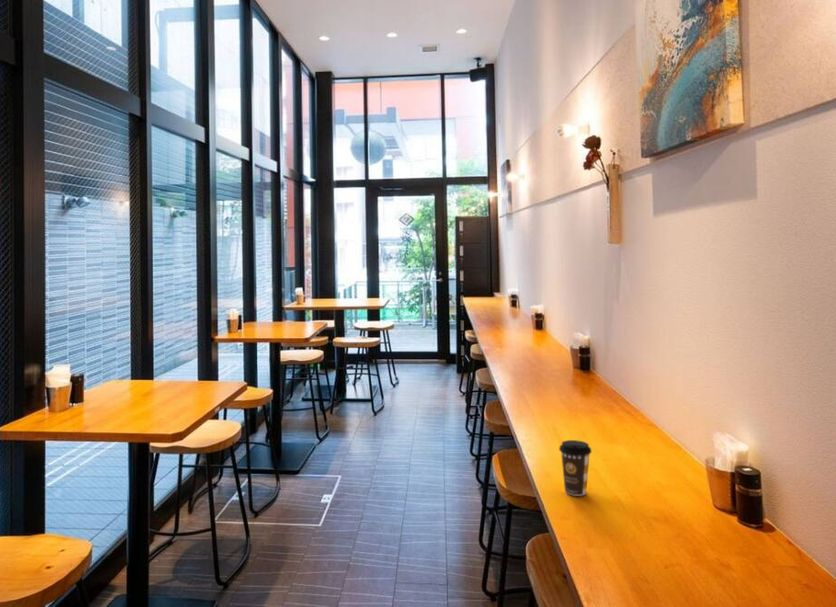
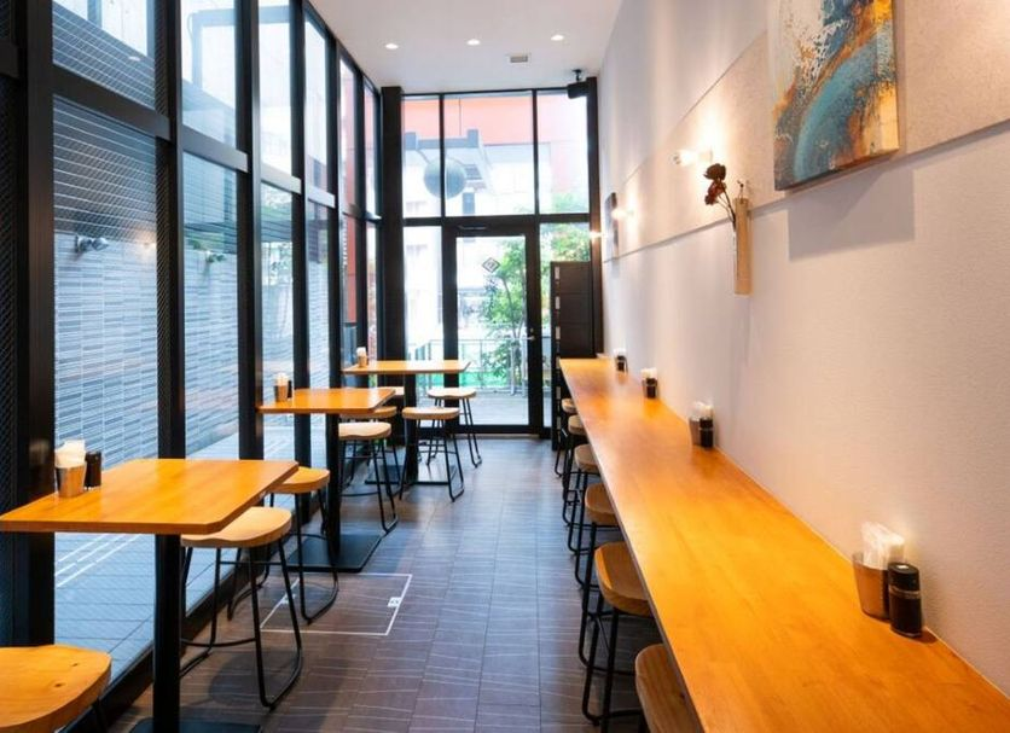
- coffee cup [558,439,593,497]
